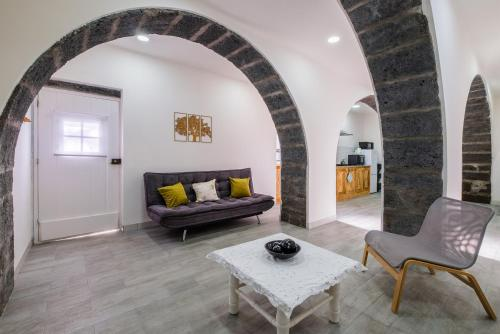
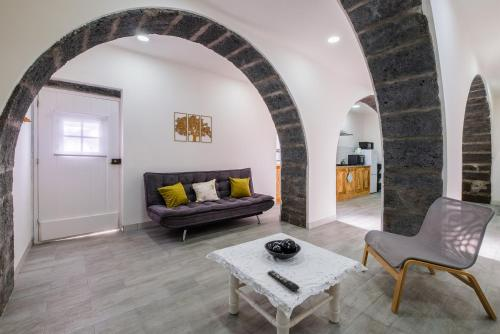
+ remote control [267,269,300,292]
